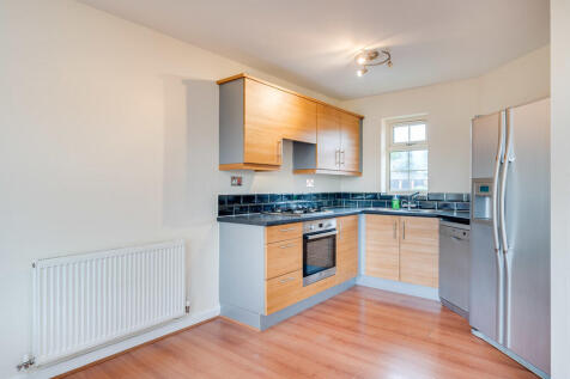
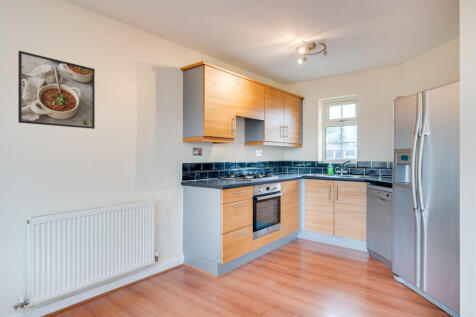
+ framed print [17,50,96,130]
